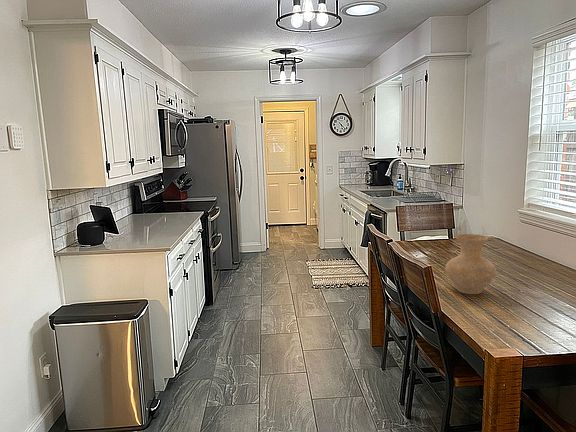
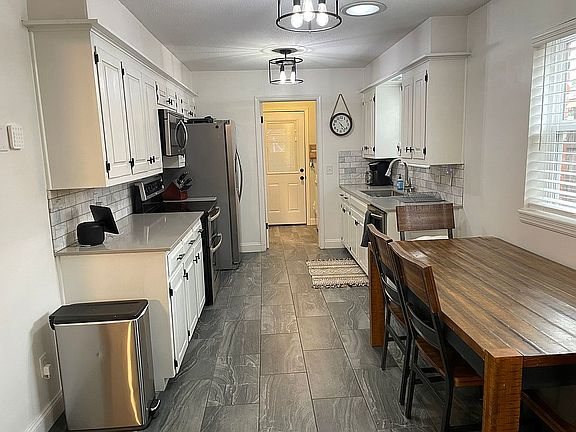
- vase [444,233,497,295]
